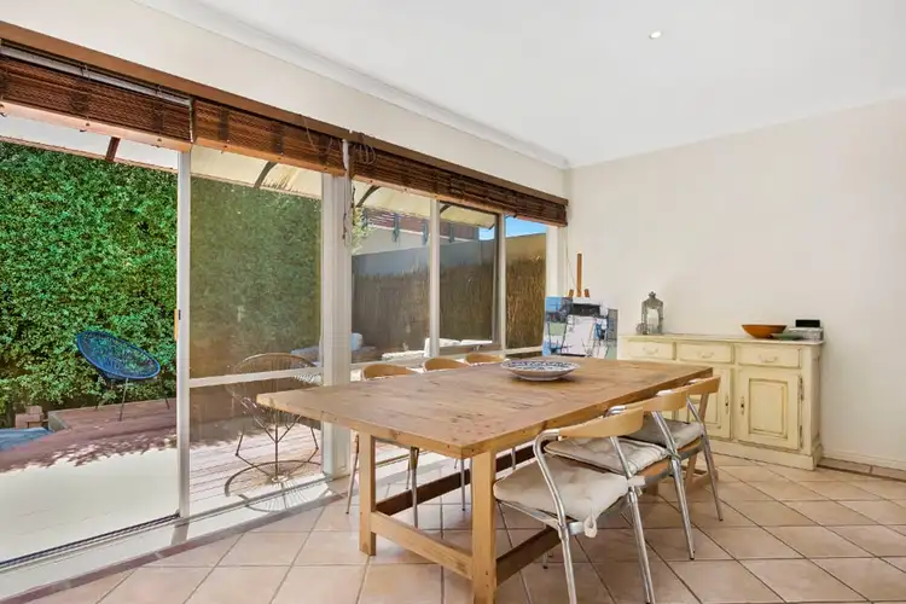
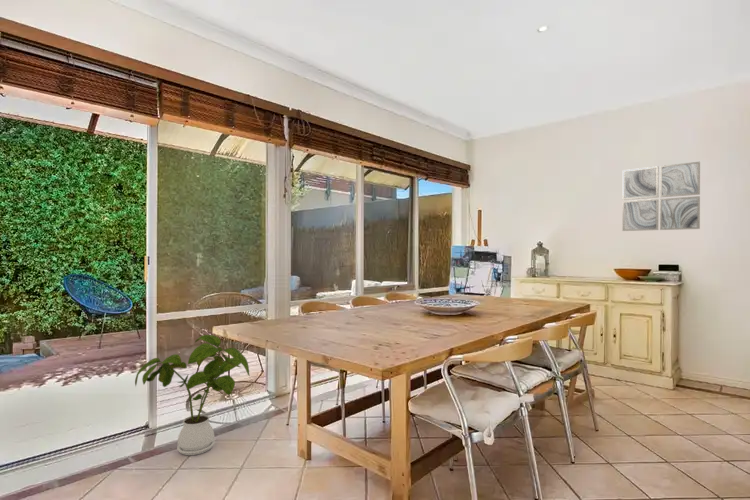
+ wall art [621,161,701,232]
+ house plant [134,334,251,456]
